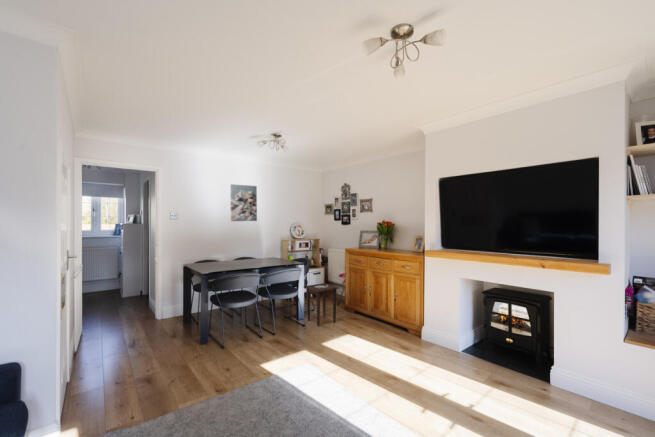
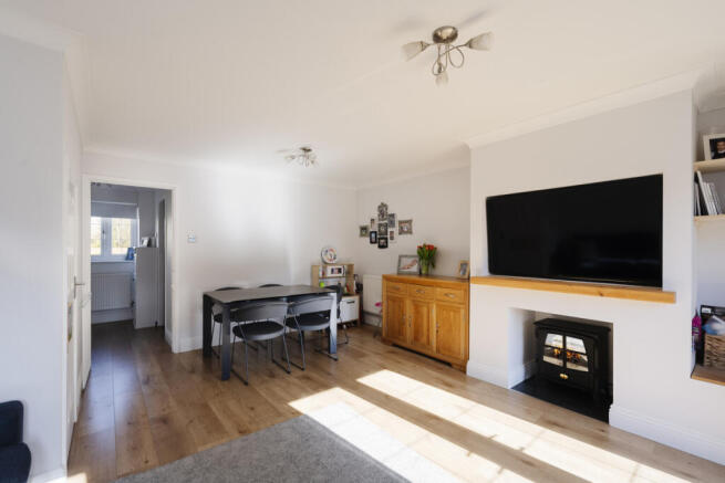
- wall art [229,183,258,222]
- side table [303,282,340,327]
